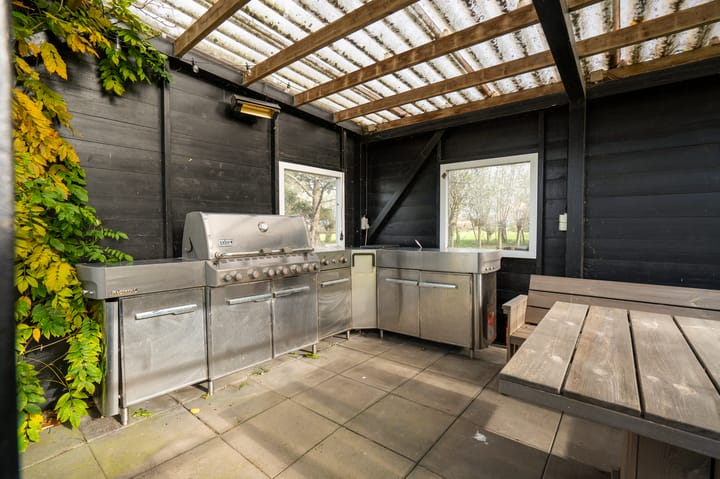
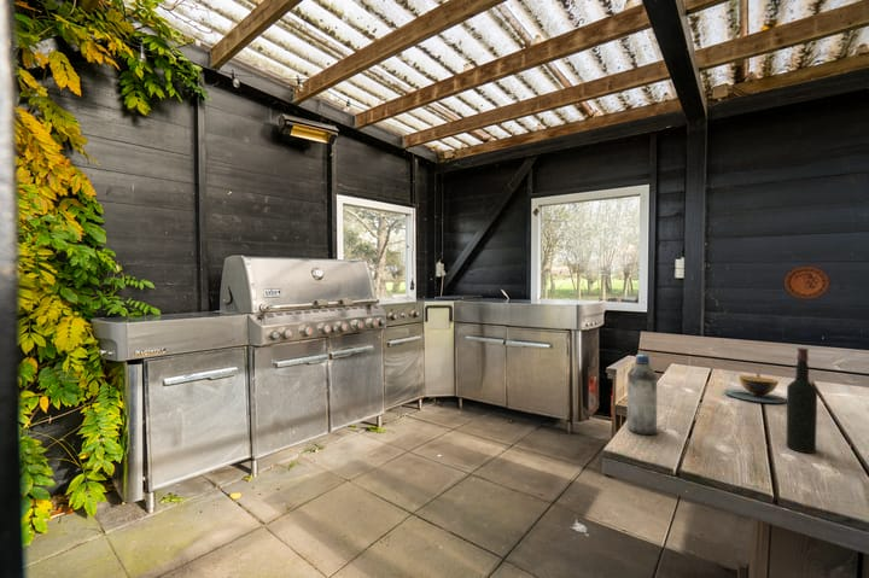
+ decorative plate [782,264,832,300]
+ wine bottle [785,346,818,455]
+ water bottle [626,354,658,436]
+ wooden bowl [723,374,787,404]
